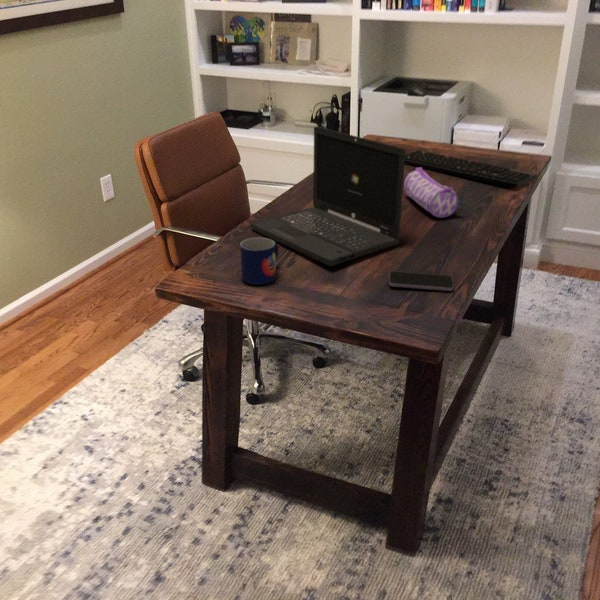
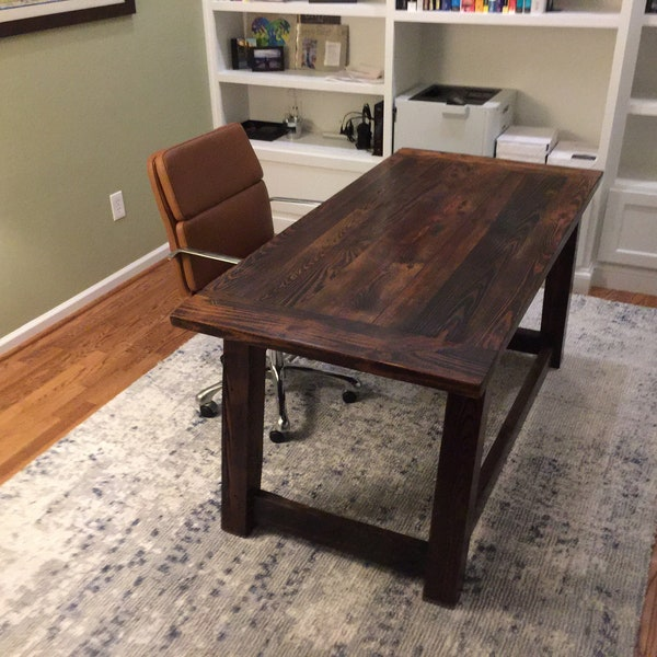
- pencil case [403,167,462,219]
- laptop [249,126,406,268]
- mug [239,237,280,286]
- smartphone [388,270,455,292]
- keyboard [404,149,539,188]
